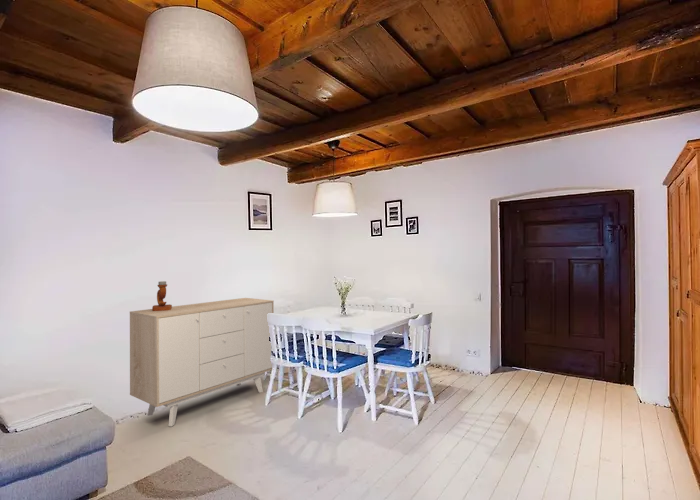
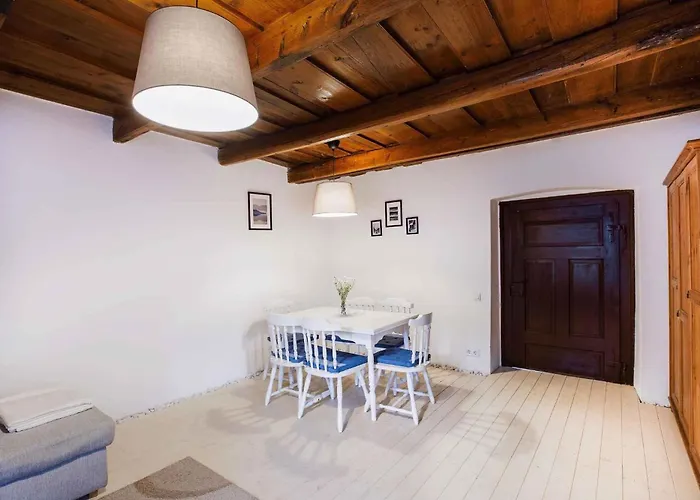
- sideboard [129,297,275,427]
- candle holder [151,280,173,311]
